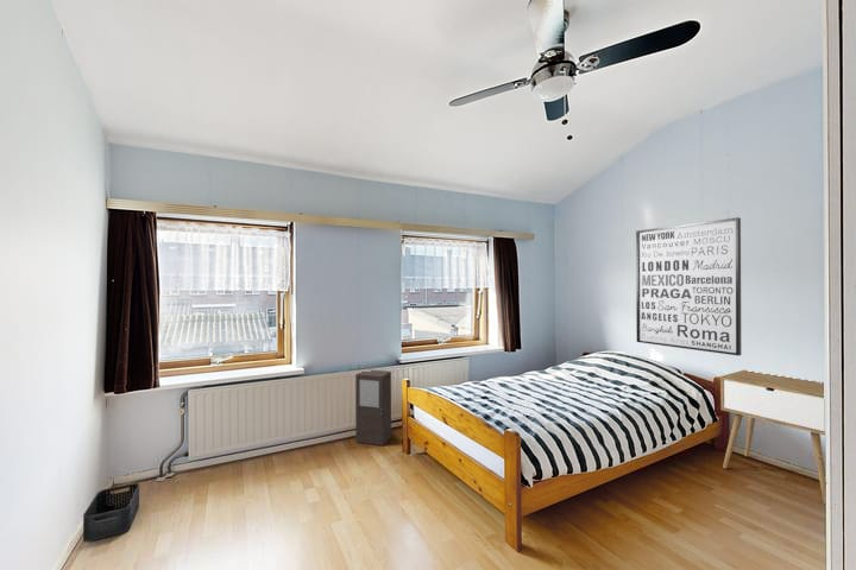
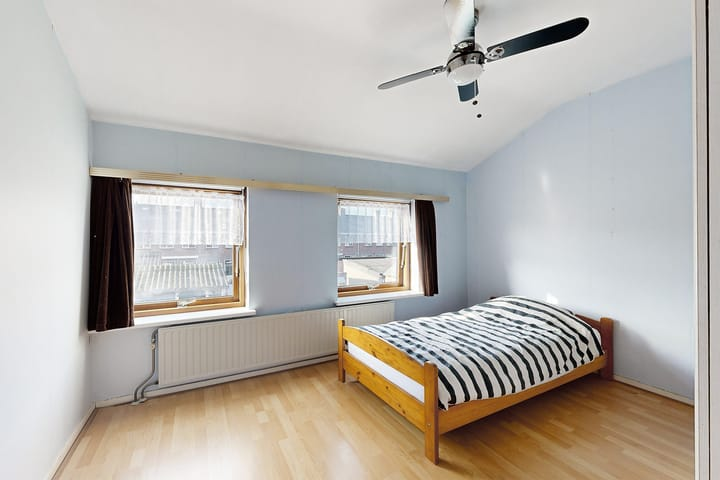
- wall art [635,216,743,356]
- nightstand [719,369,826,505]
- storage bin [82,482,140,543]
- cabinet [354,369,392,446]
